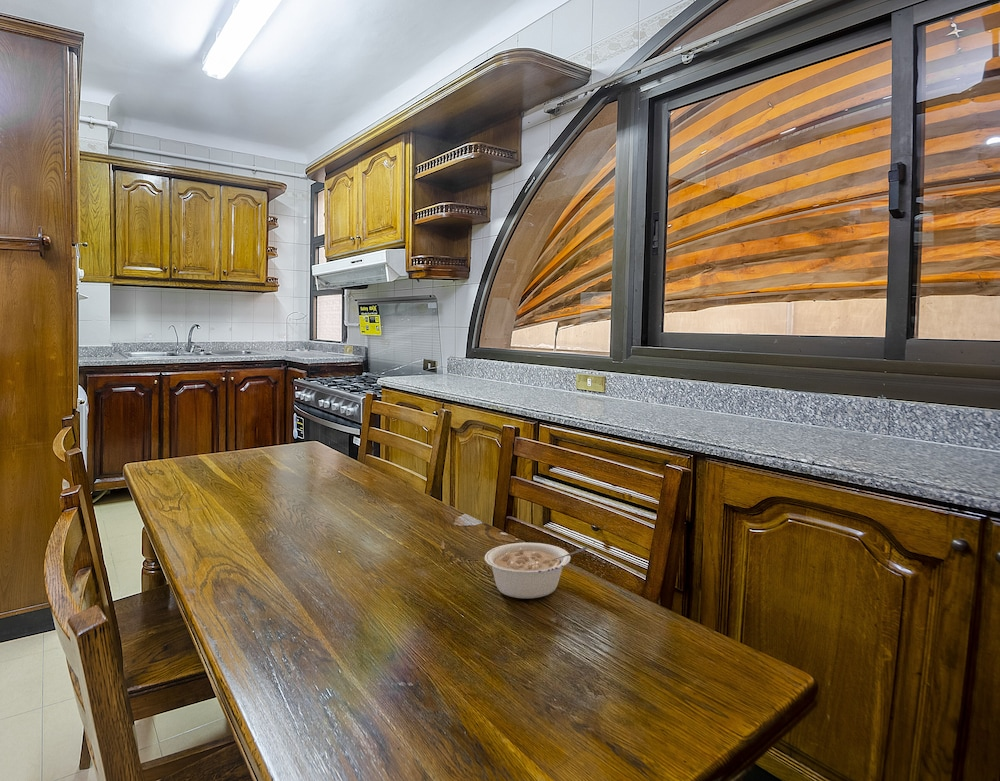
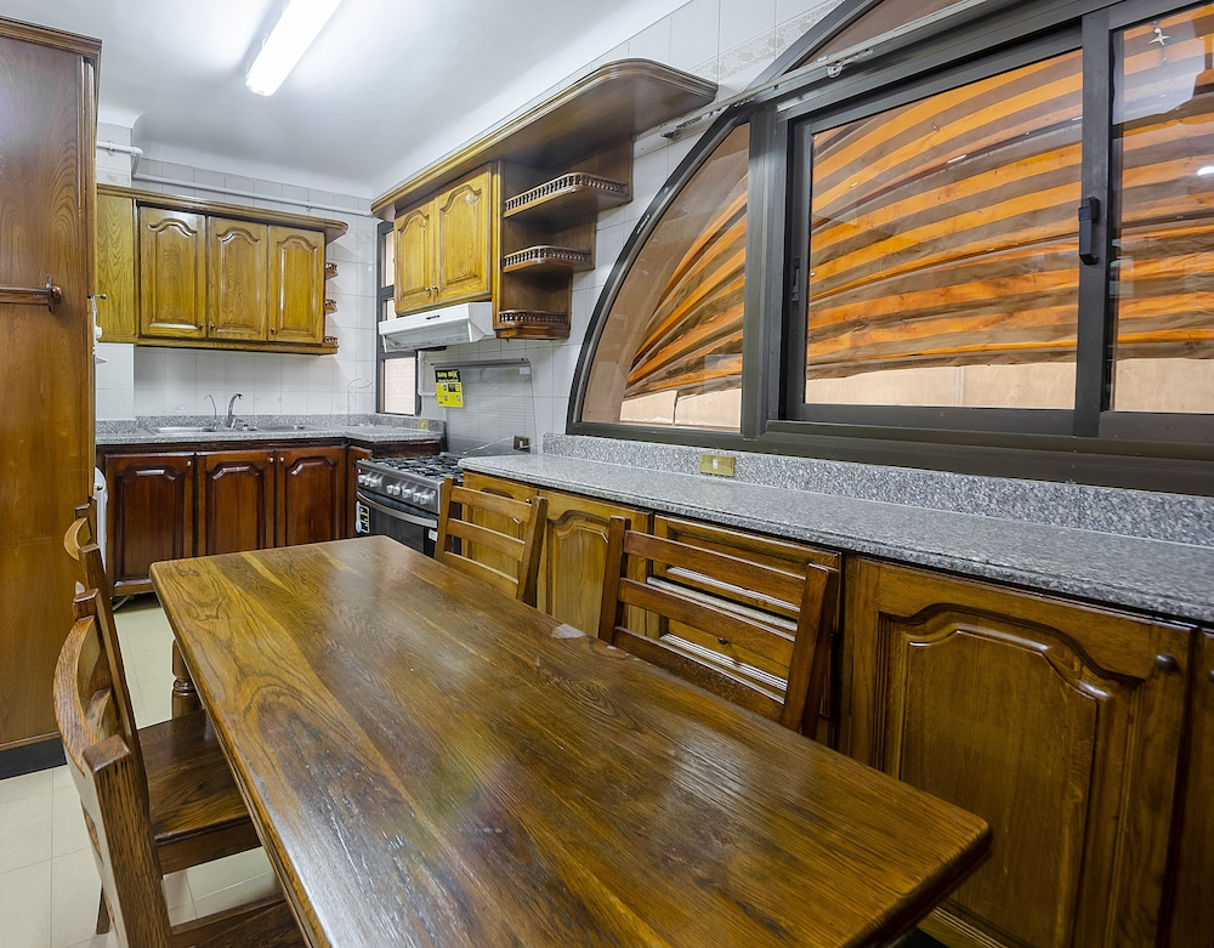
- legume [484,542,589,599]
